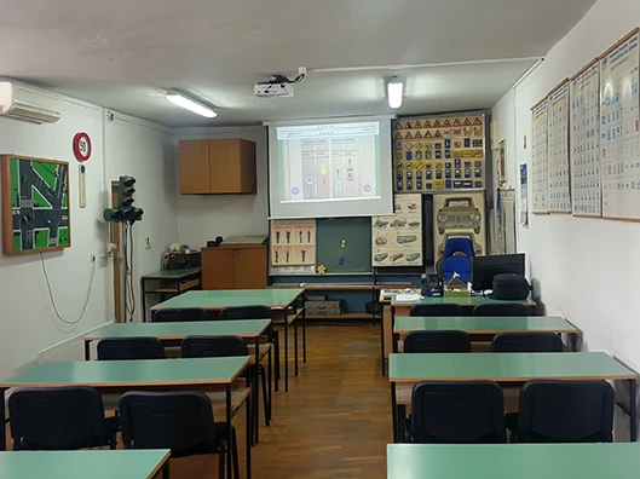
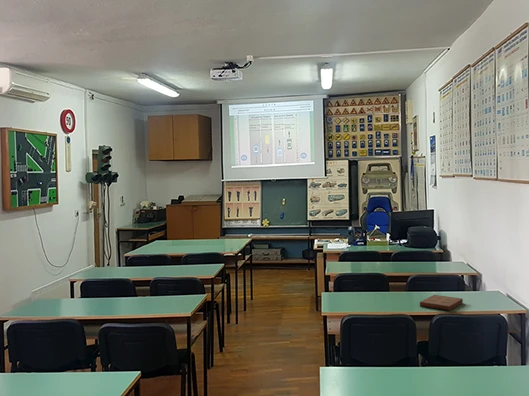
+ book [419,294,464,312]
